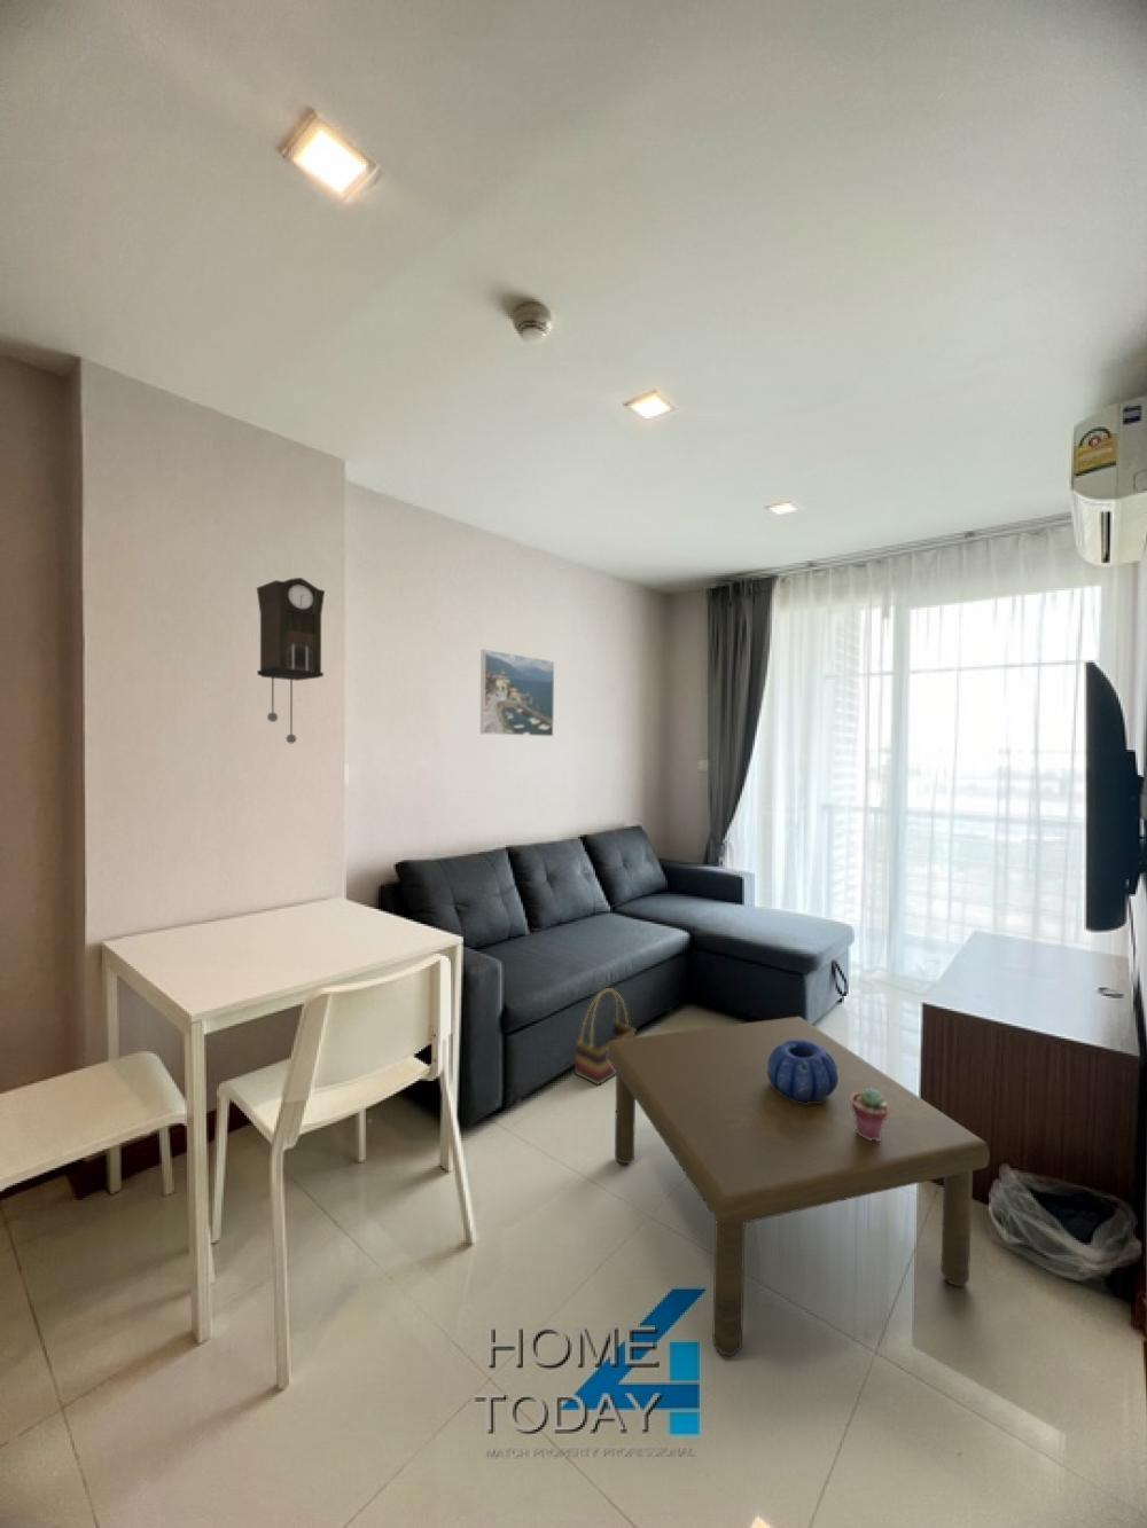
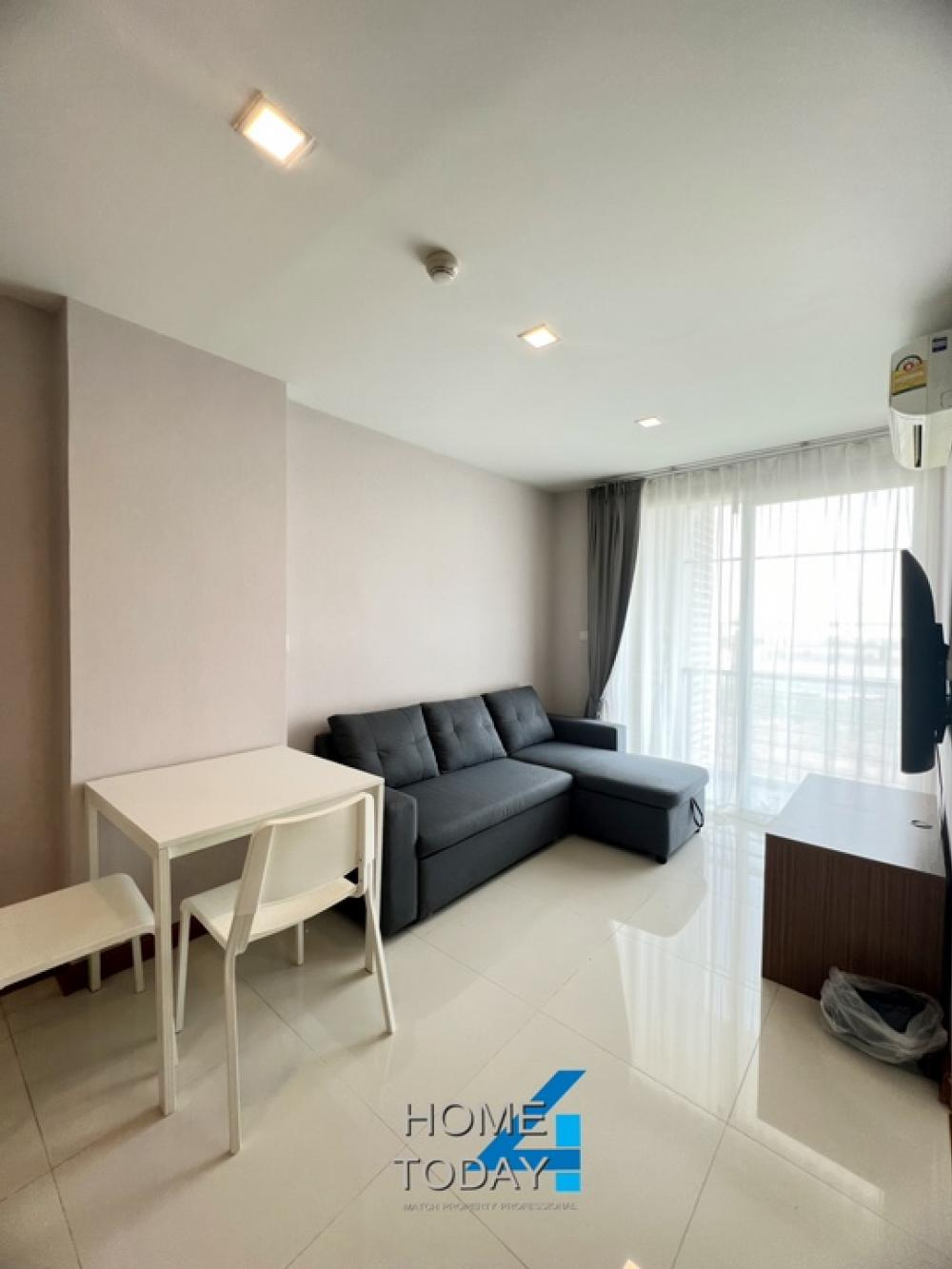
- basket [574,987,636,1086]
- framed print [480,649,555,737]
- coffee table [607,1015,992,1357]
- decorative bowl [767,1039,839,1103]
- pendulum clock [255,577,325,744]
- potted succulent [851,1087,889,1140]
